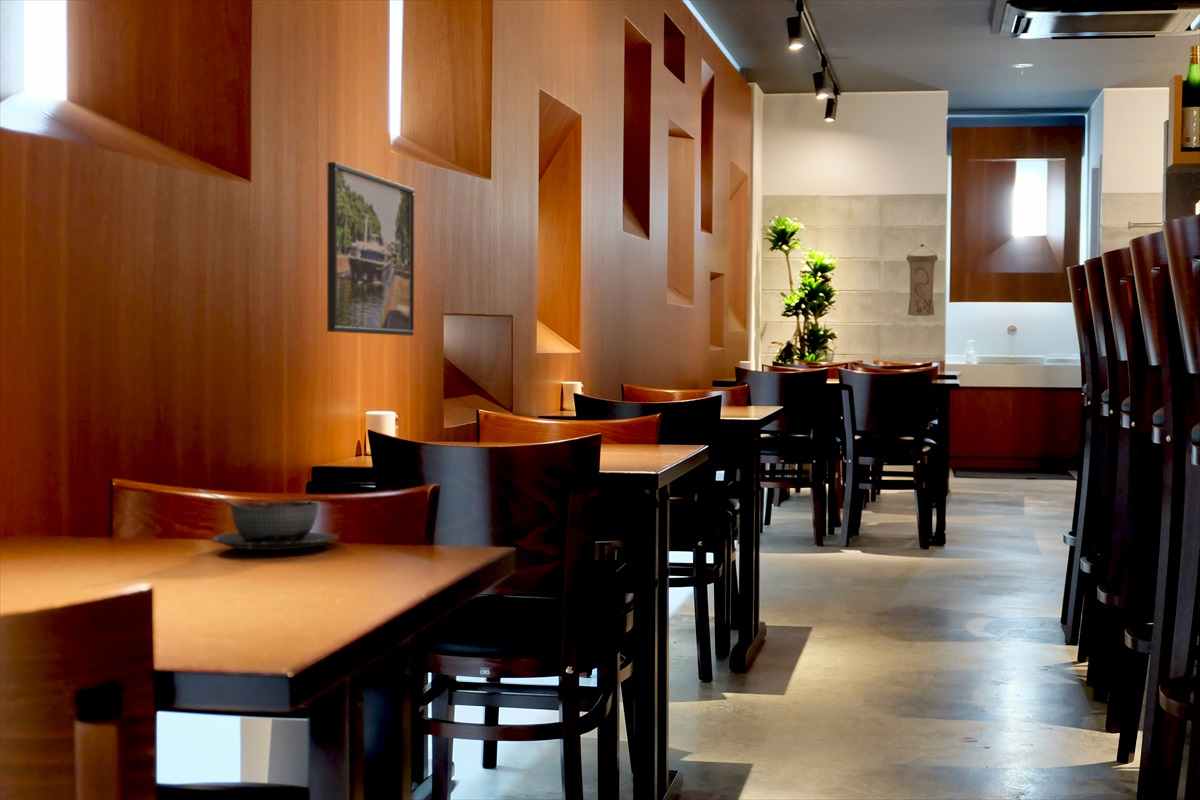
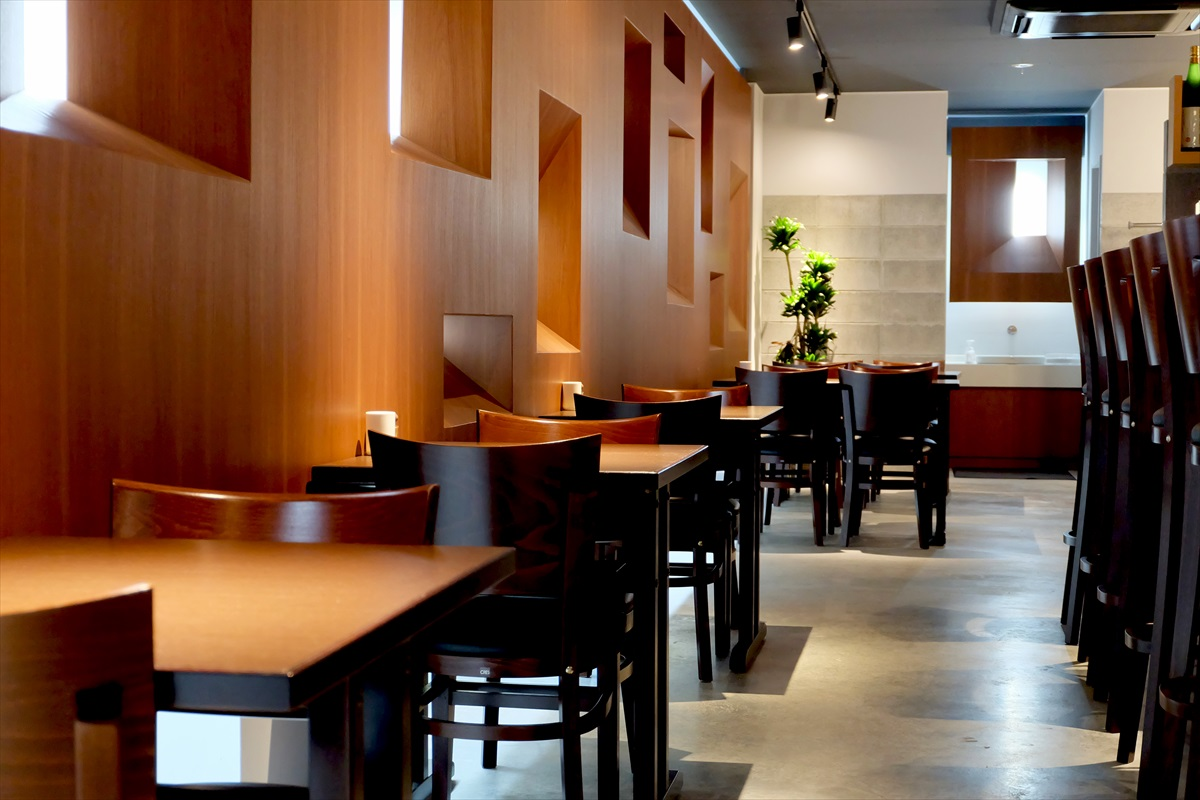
- soup bowl [196,489,340,551]
- wall scroll [906,243,939,317]
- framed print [326,161,415,337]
